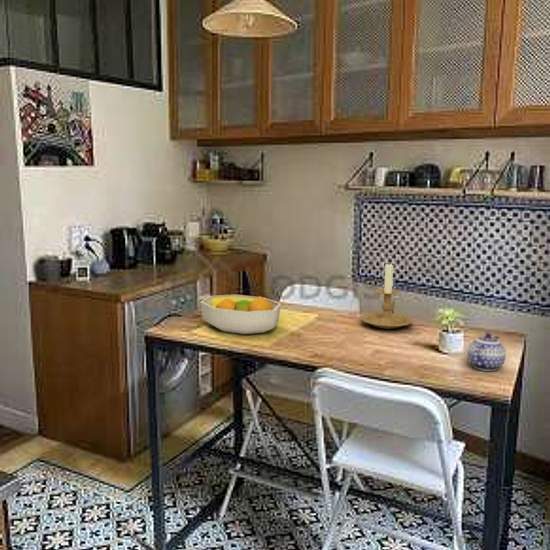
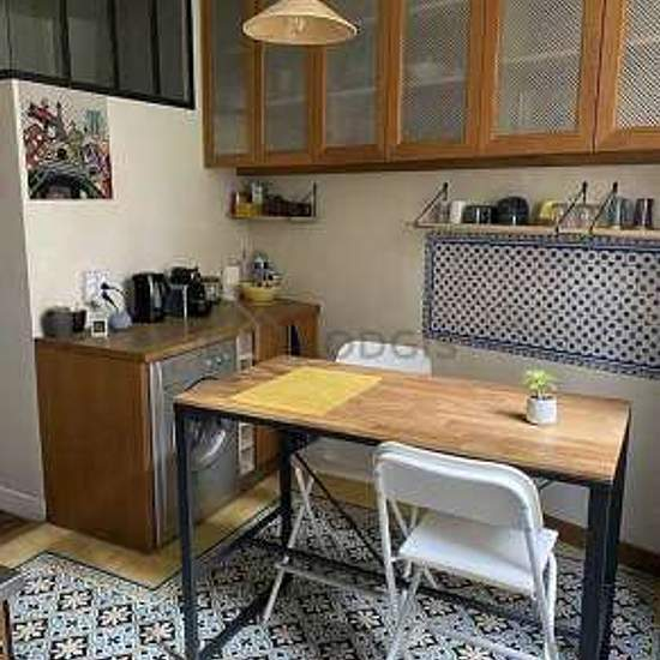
- candle holder [360,261,414,330]
- teapot [466,332,507,372]
- fruit bowl [199,294,282,335]
